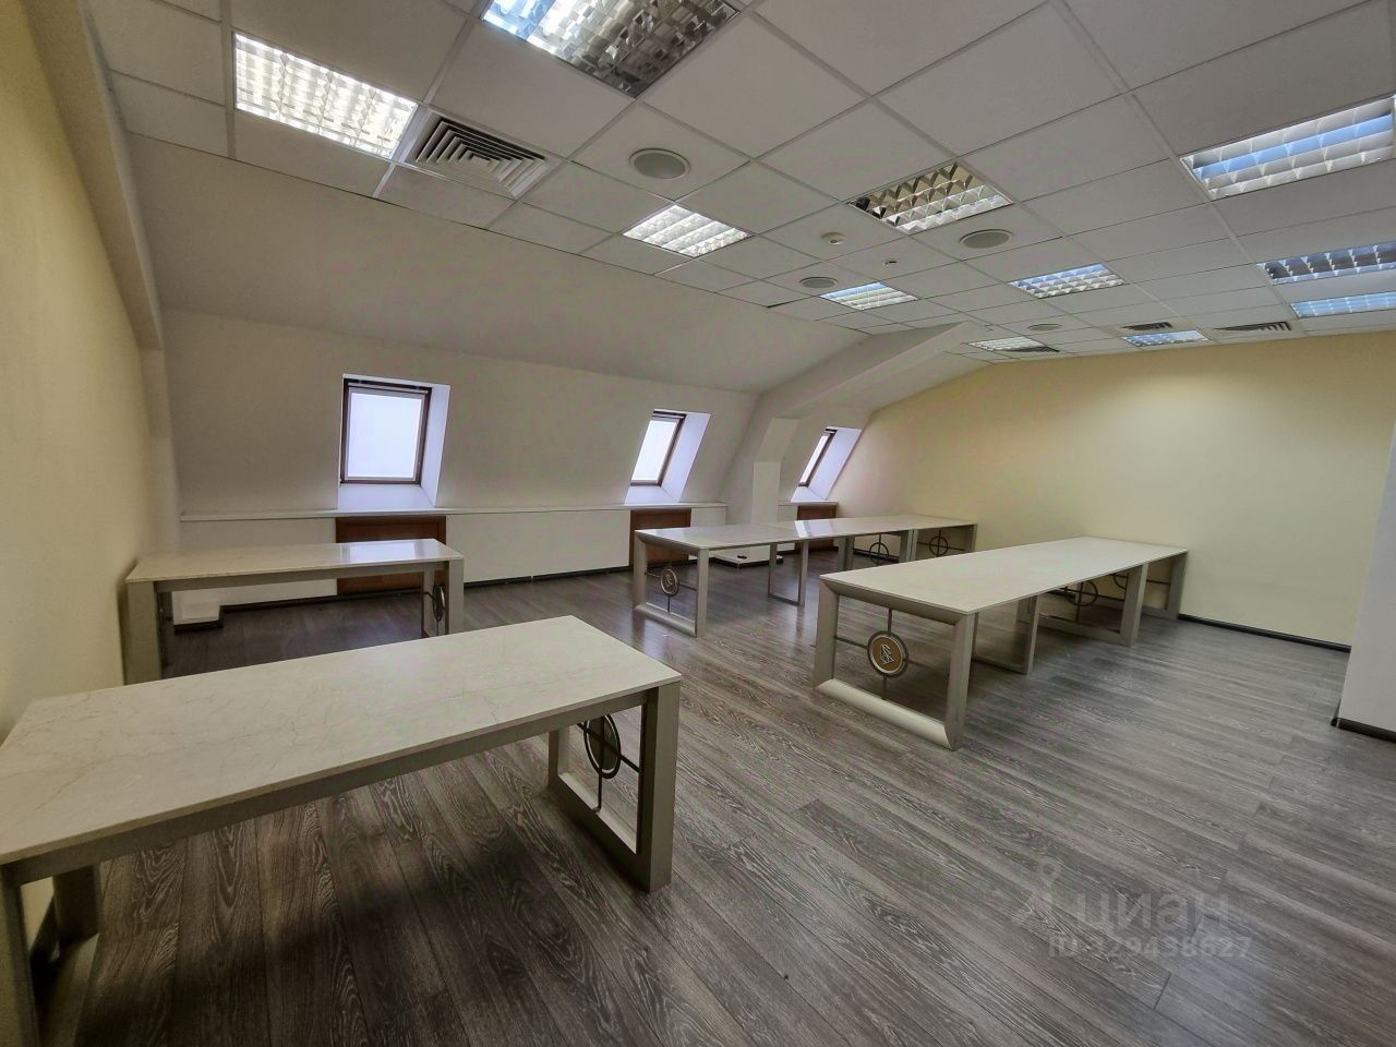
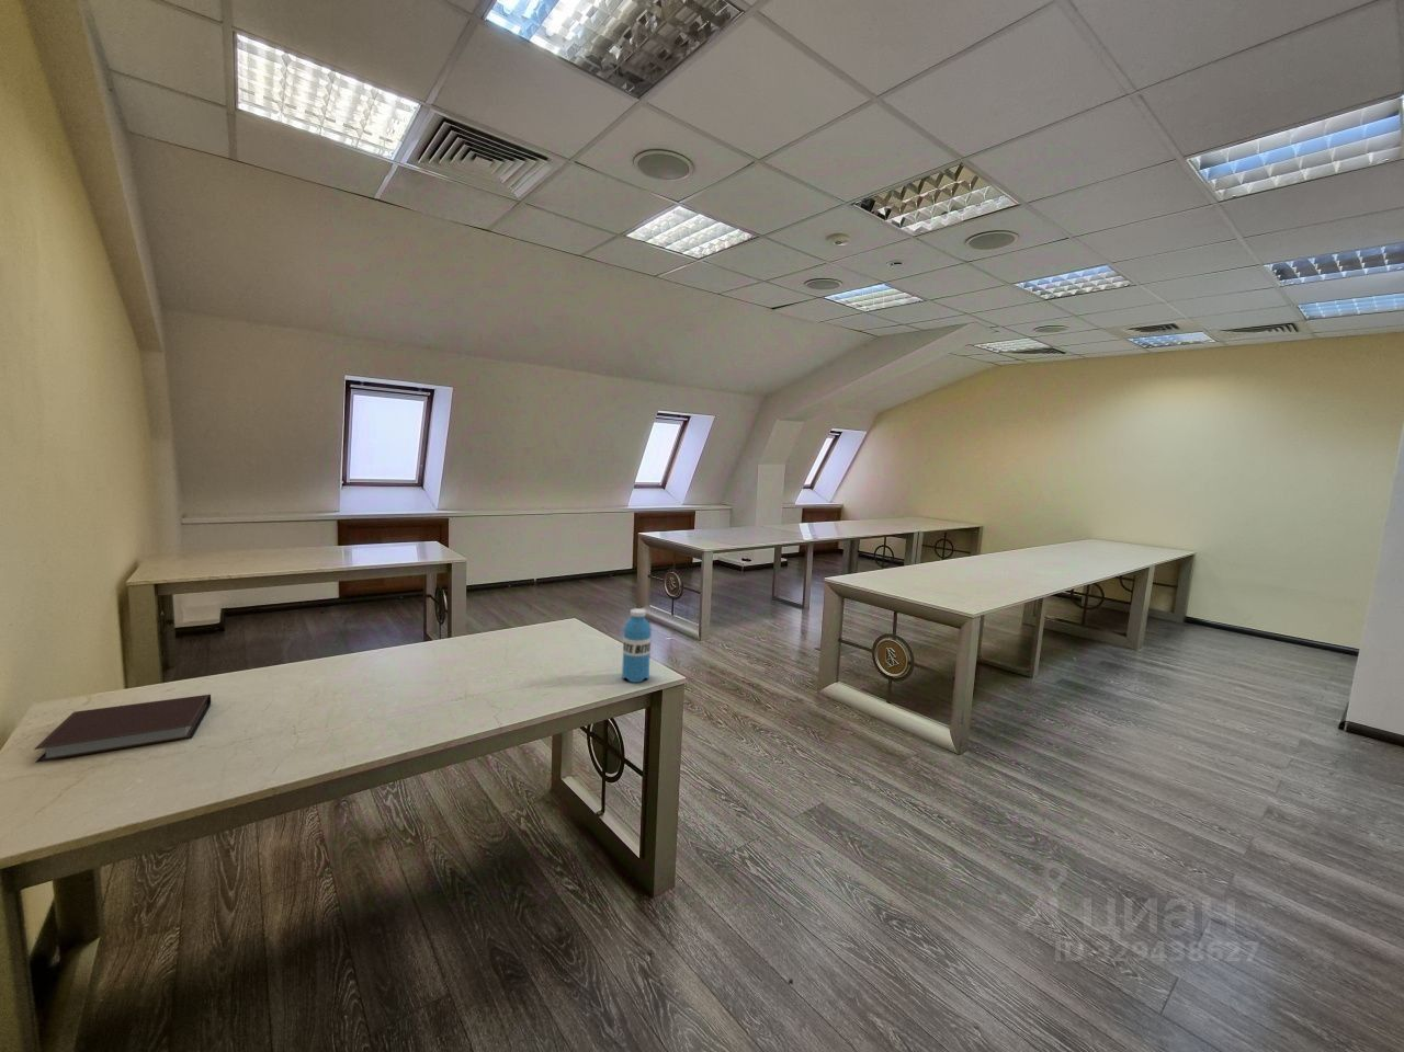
+ water bottle [621,607,652,684]
+ notebook [34,694,211,764]
